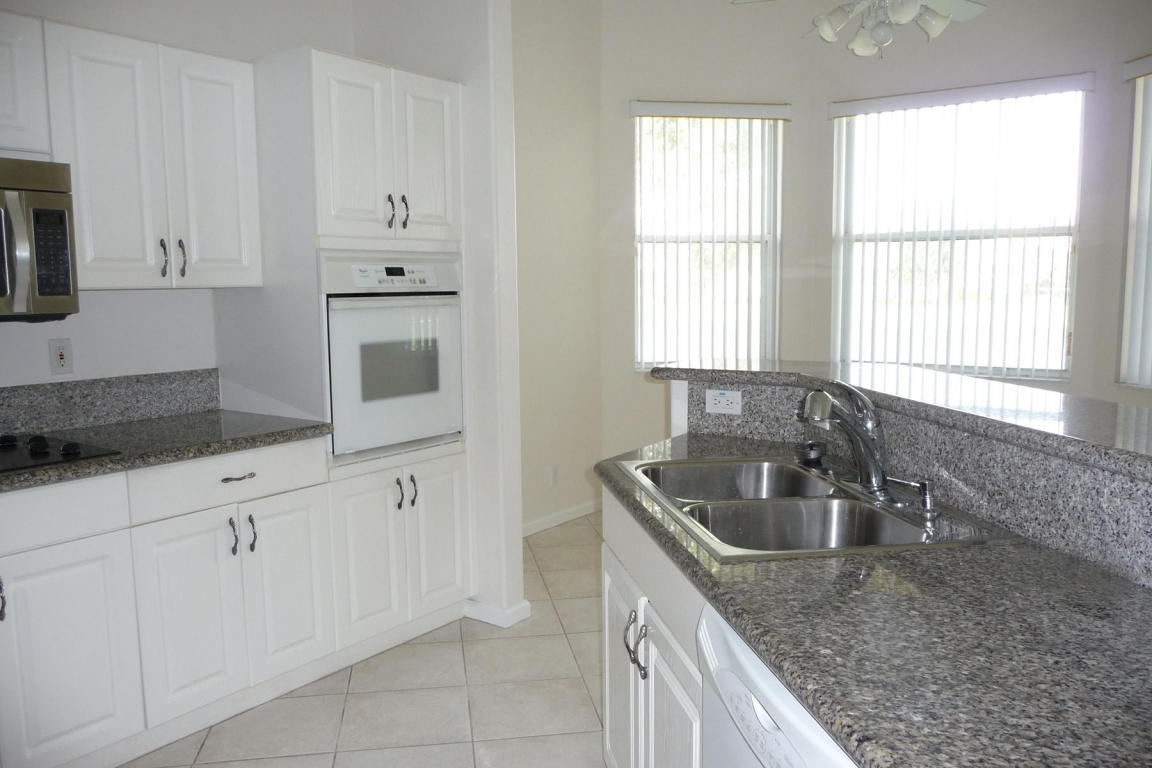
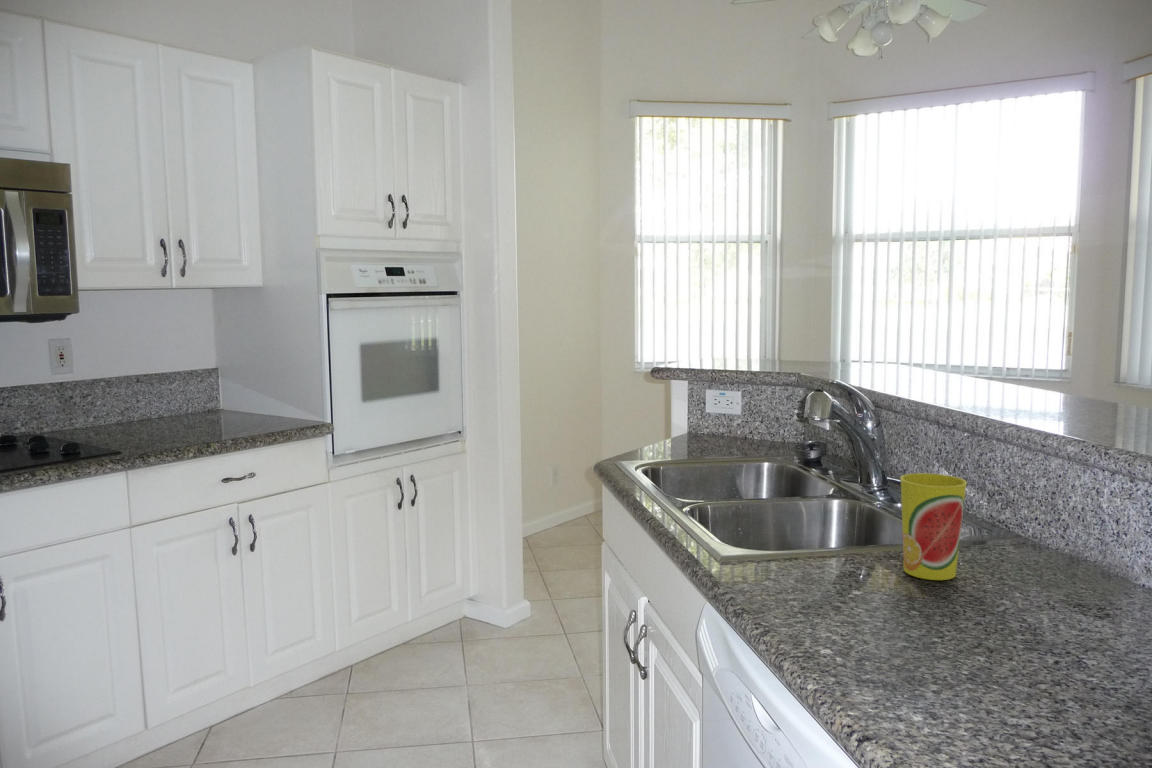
+ cup [899,472,968,581]
